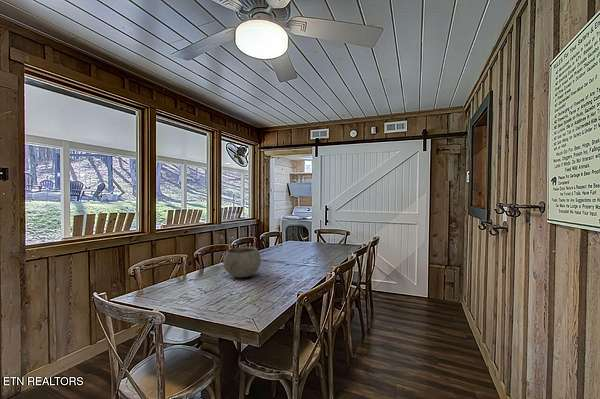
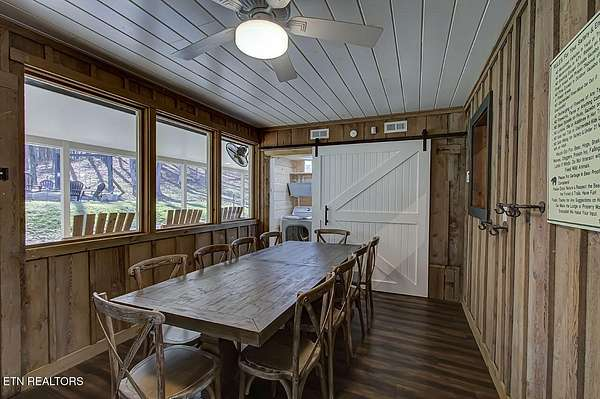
- bowl [222,246,262,279]
